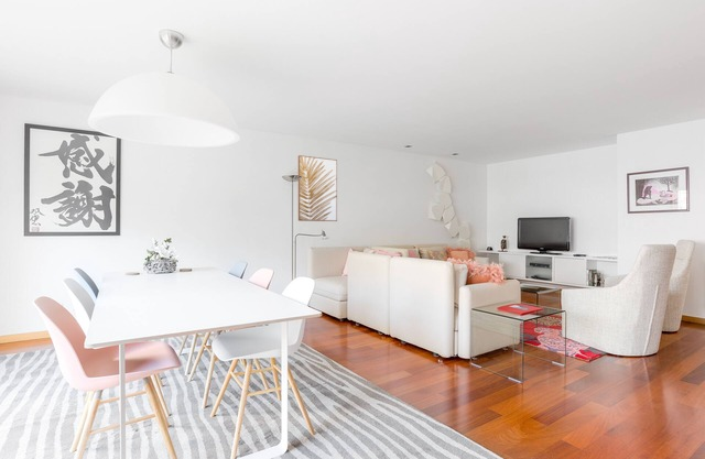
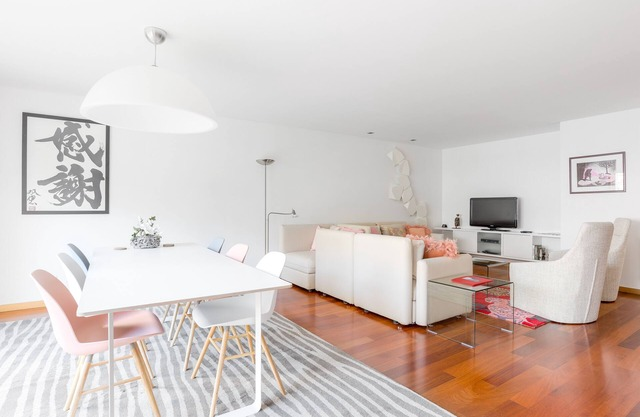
- wall art [297,154,338,222]
